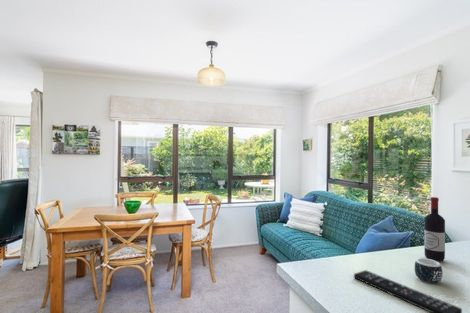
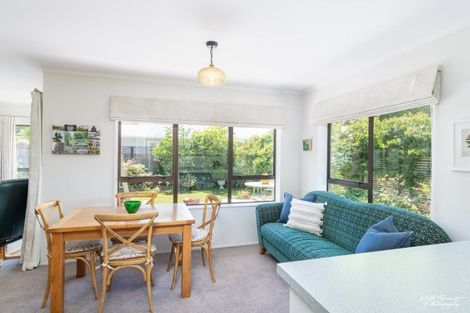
- wine bottle [423,196,446,263]
- remote control [353,269,463,313]
- mug [413,257,443,284]
